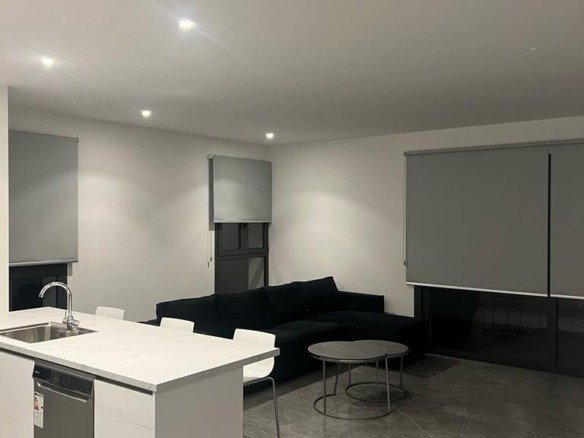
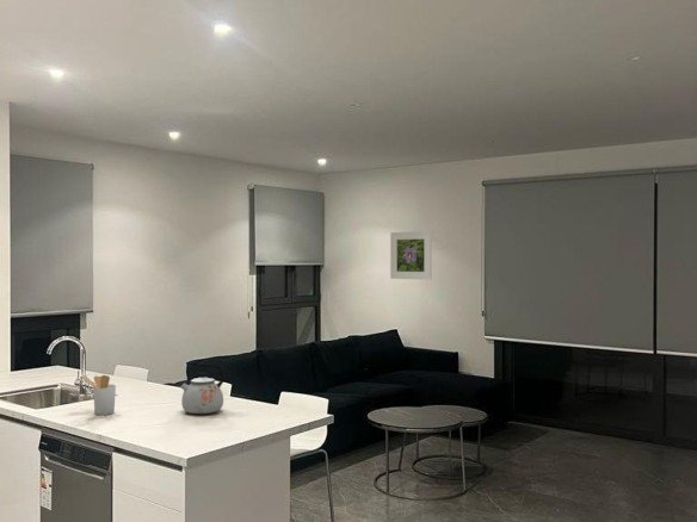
+ kettle [179,362,224,415]
+ utensil holder [81,374,117,416]
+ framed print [389,230,433,280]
